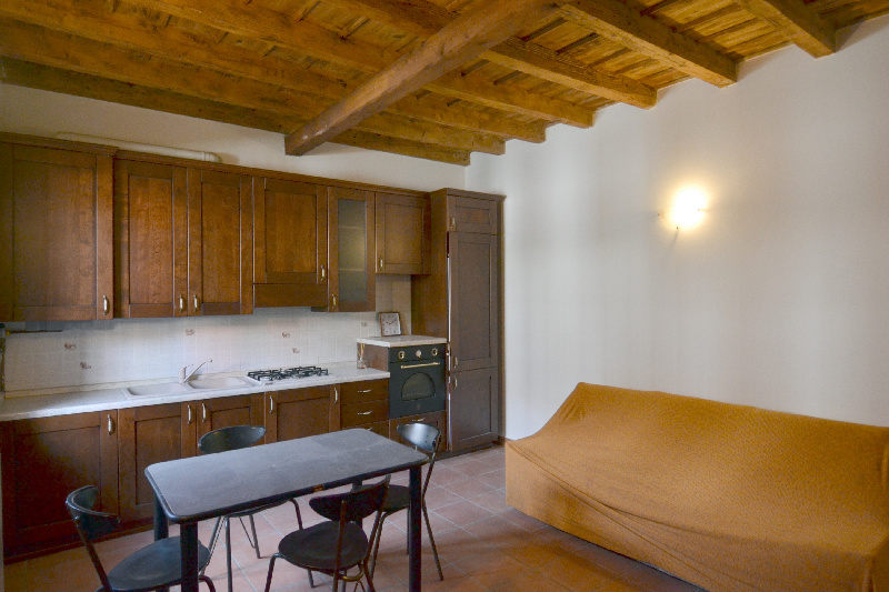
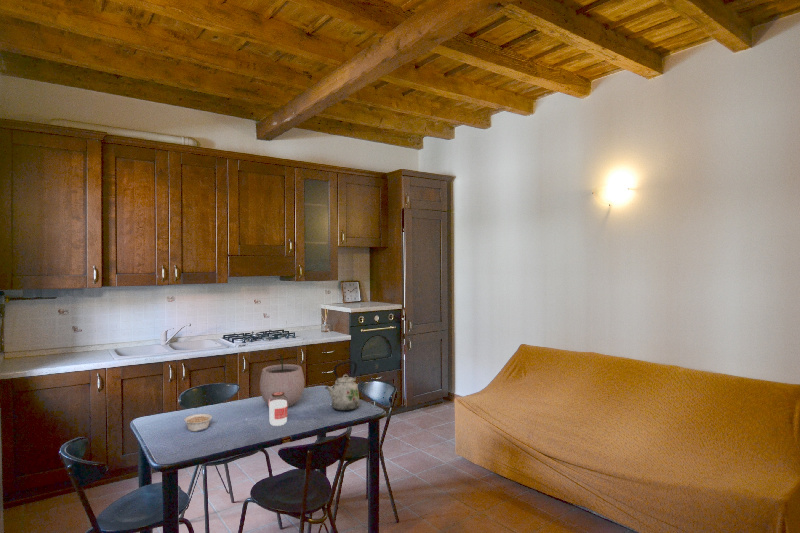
+ jar [267,392,288,427]
+ plant pot [259,351,305,408]
+ kettle [324,360,361,412]
+ legume [183,413,213,432]
